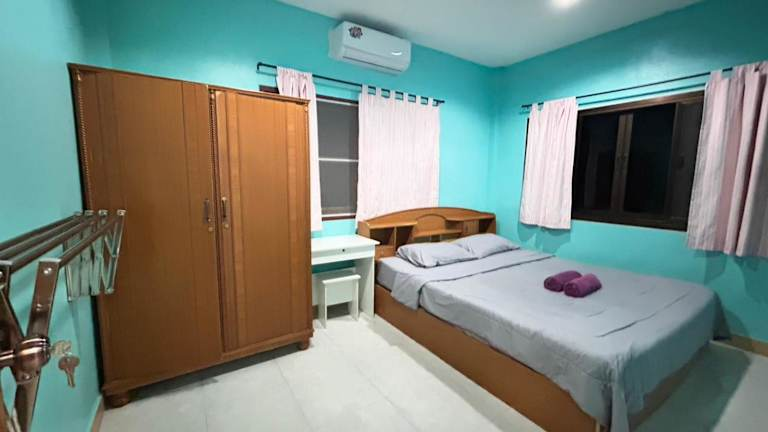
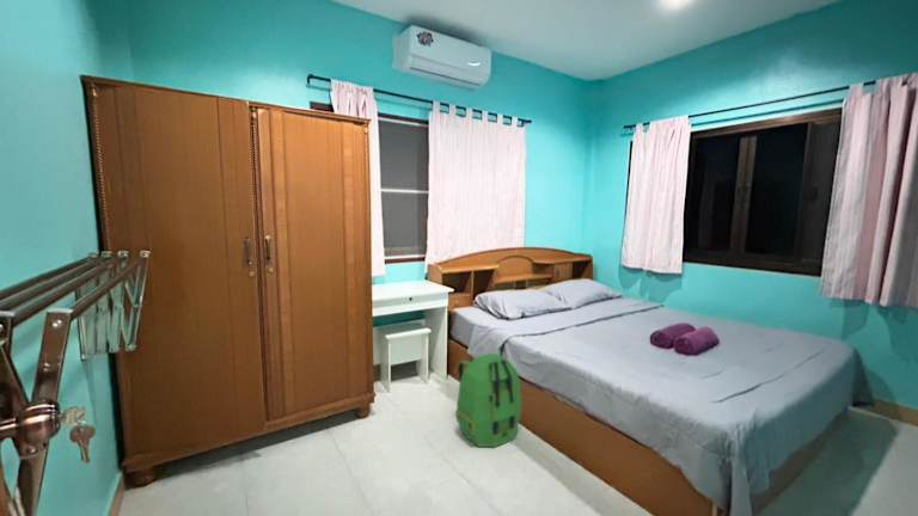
+ backpack [454,352,524,448]
